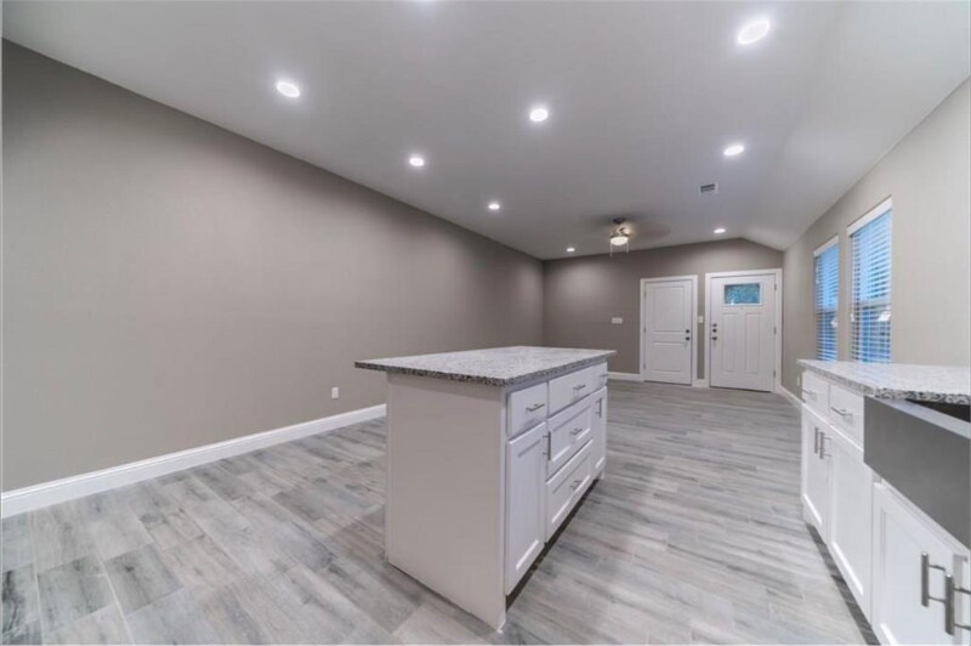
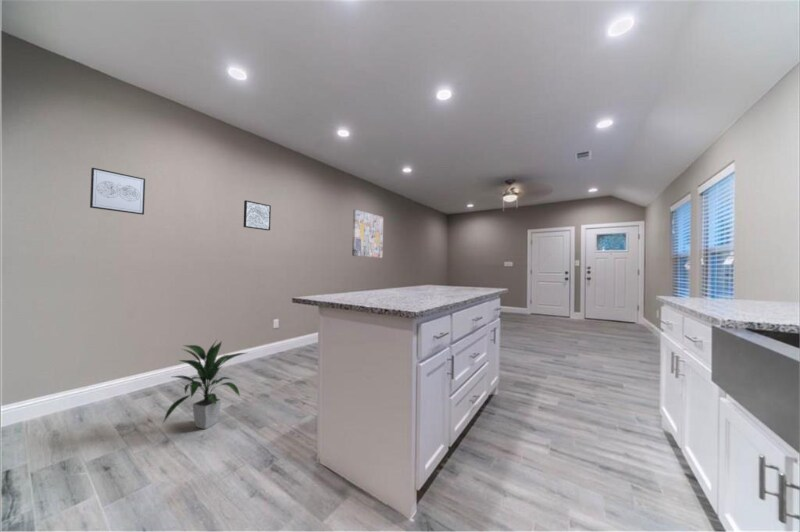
+ wall art [89,167,146,216]
+ wall art [351,209,384,259]
+ indoor plant [161,340,247,430]
+ wall art [243,199,272,231]
